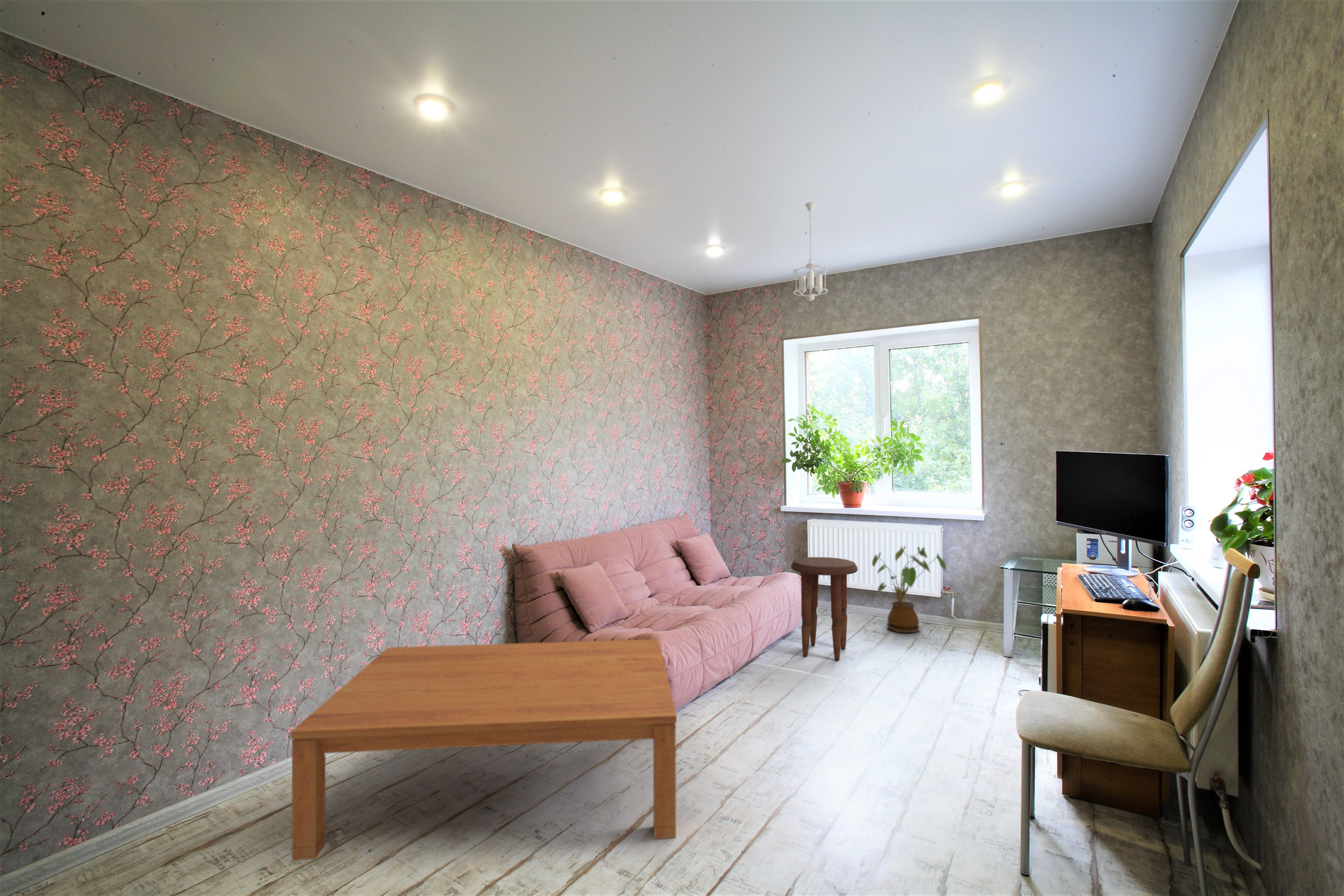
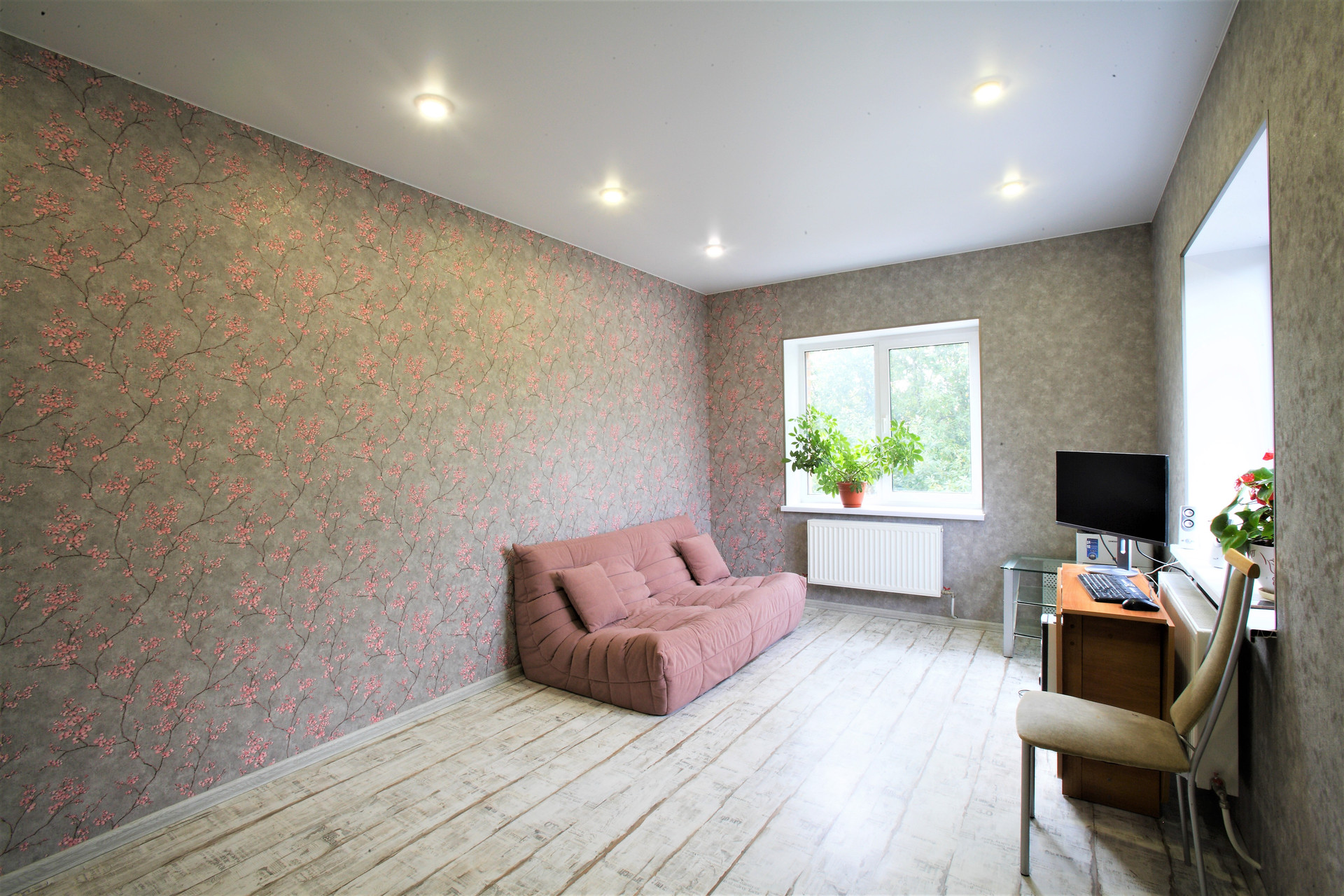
- house plant [872,545,946,633]
- side table [790,556,858,661]
- pendant light [792,202,829,302]
- coffee table [290,638,678,861]
